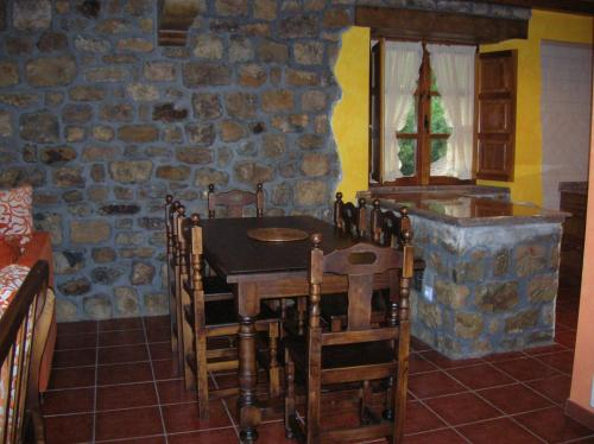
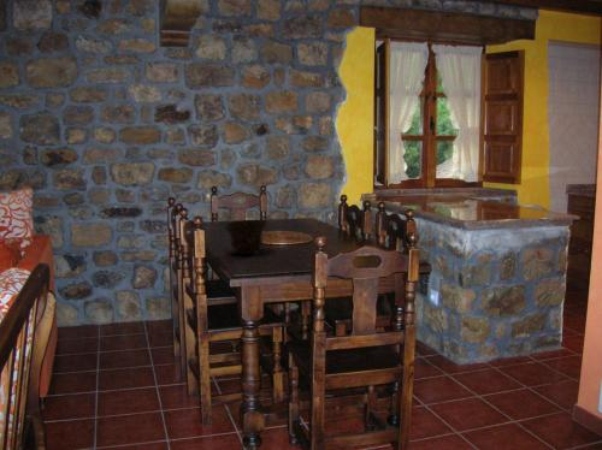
+ bowl [223,219,268,255]
